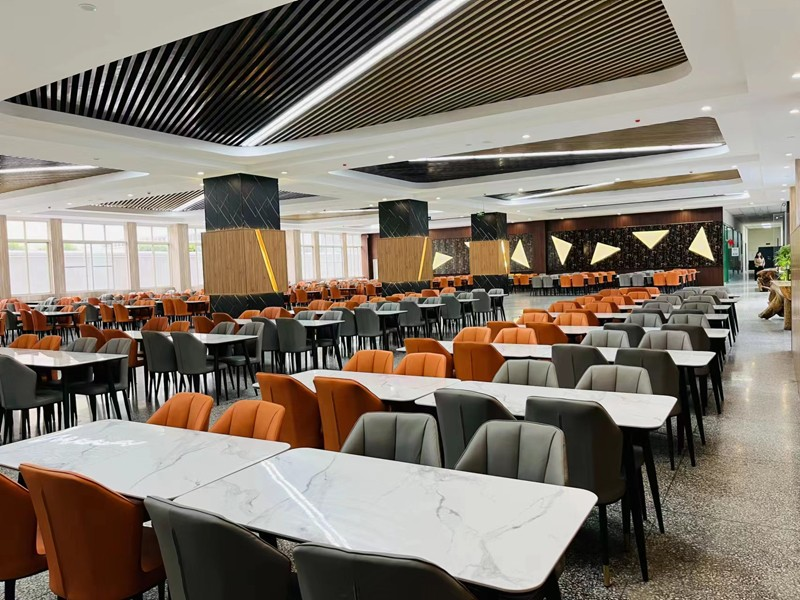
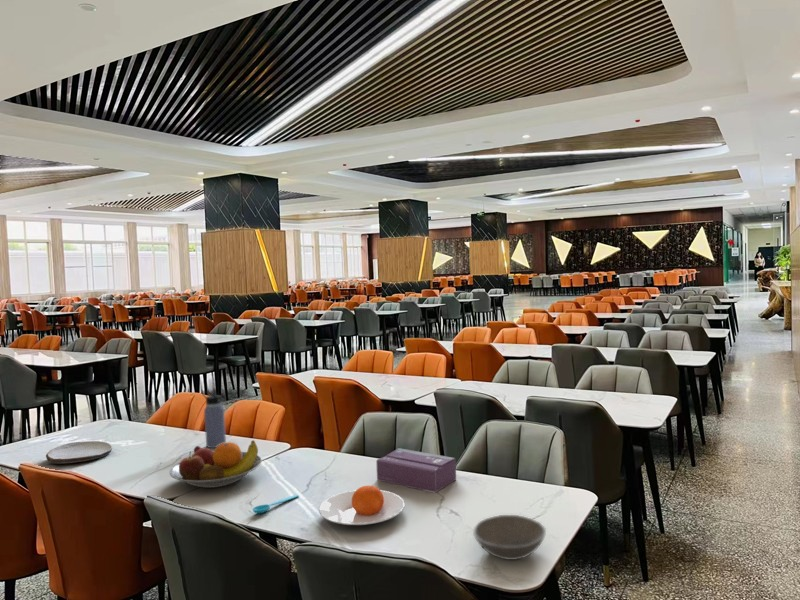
+ spoon [252,494,300,514]
+ water bottle [201,390,227,449]
+ soup bowl [472,514,547,561]
+ fruit bowl [169,439,263,489]
+ tissue box [375,447,457,494]
+ plate [318,485,406,526]
+ plate [45,440,113,464]
